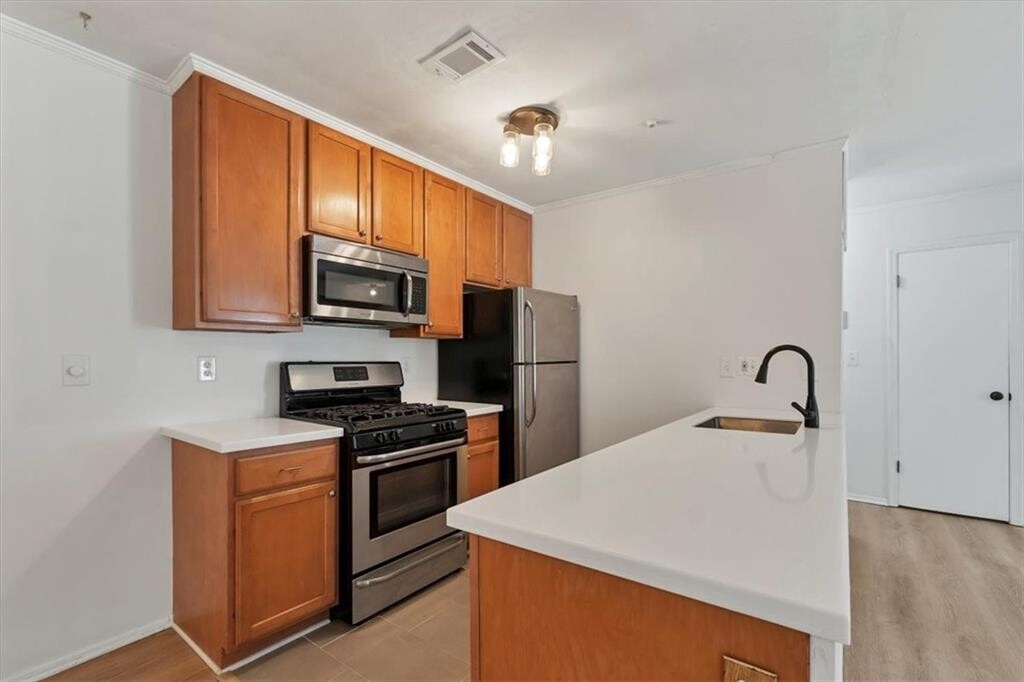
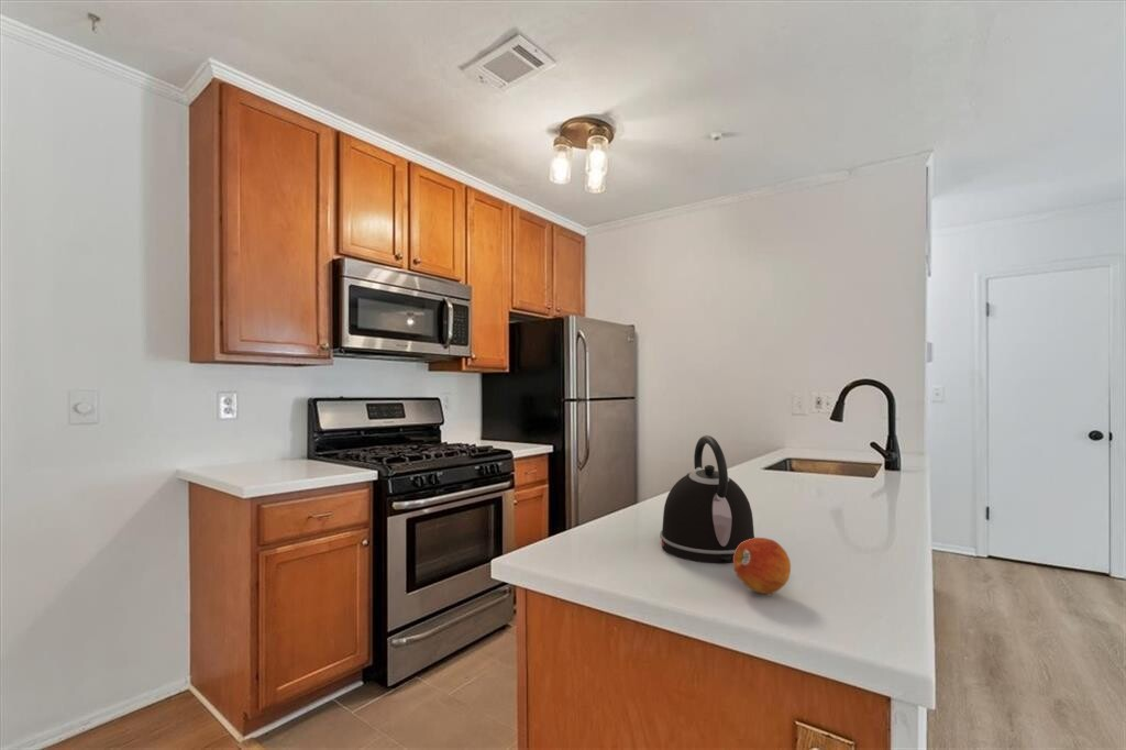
+ fruit [732,537,792,595]
+ kettle [659,434,755,564]
